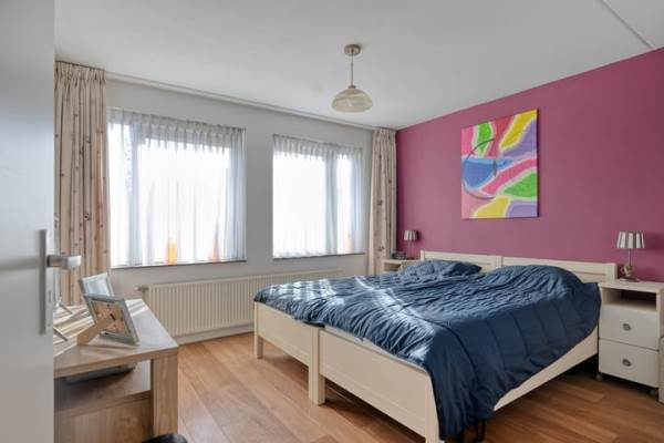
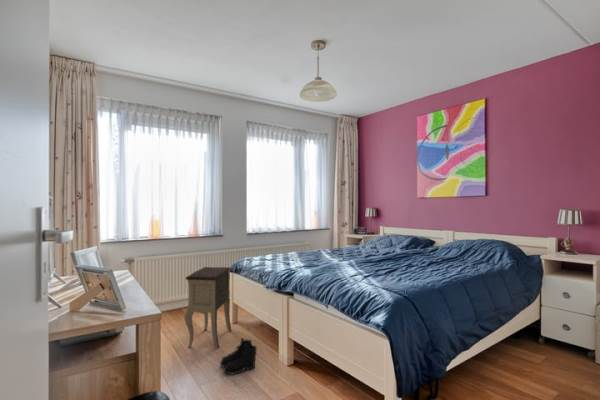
+ nightstand [184,266,233,350]
+ boots [219,337,258,376]
